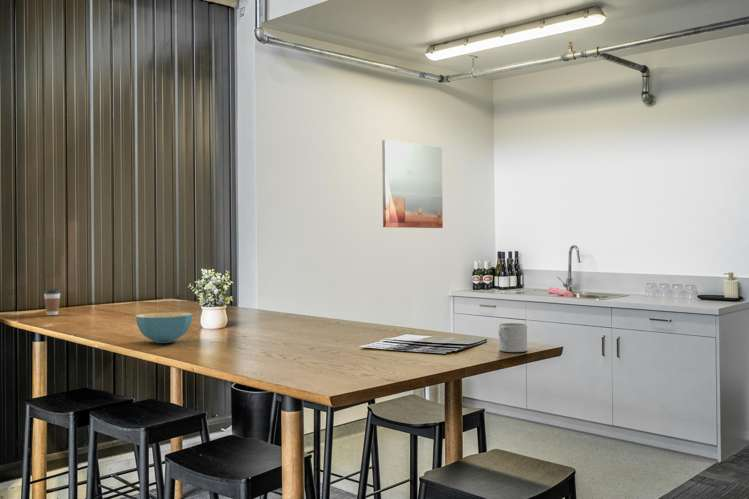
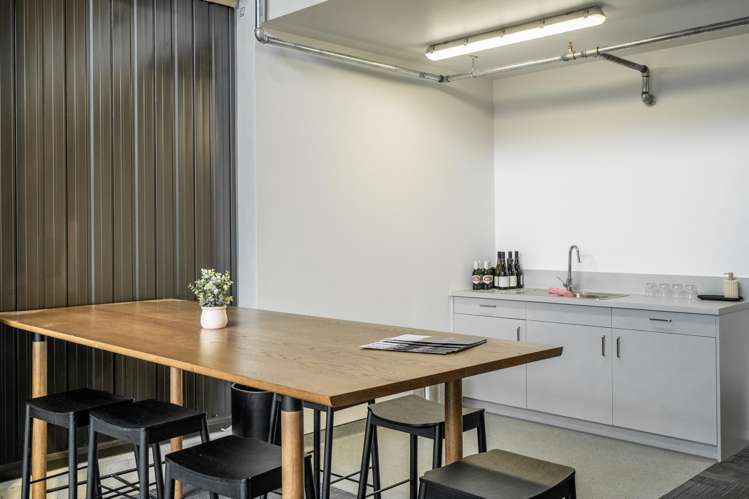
- cereal bowl [135,311,193,344]
- wall art [381,139,444,229]
- coffee cup [43,288,61,316]
- mug [497,322,528,353]
